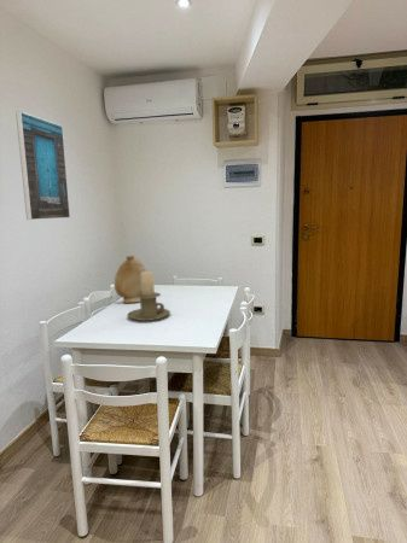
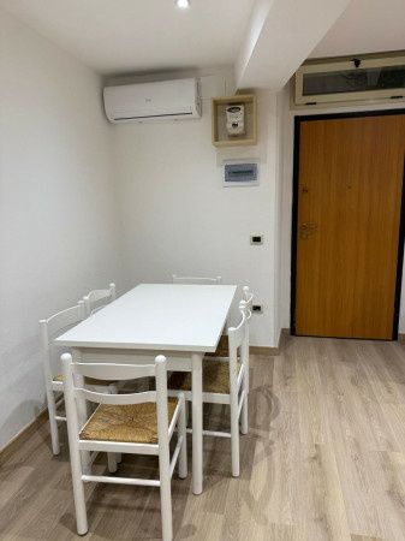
- candle holder [127,270,171,322]
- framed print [14,110,71,221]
- vase [114,255,147,304]
